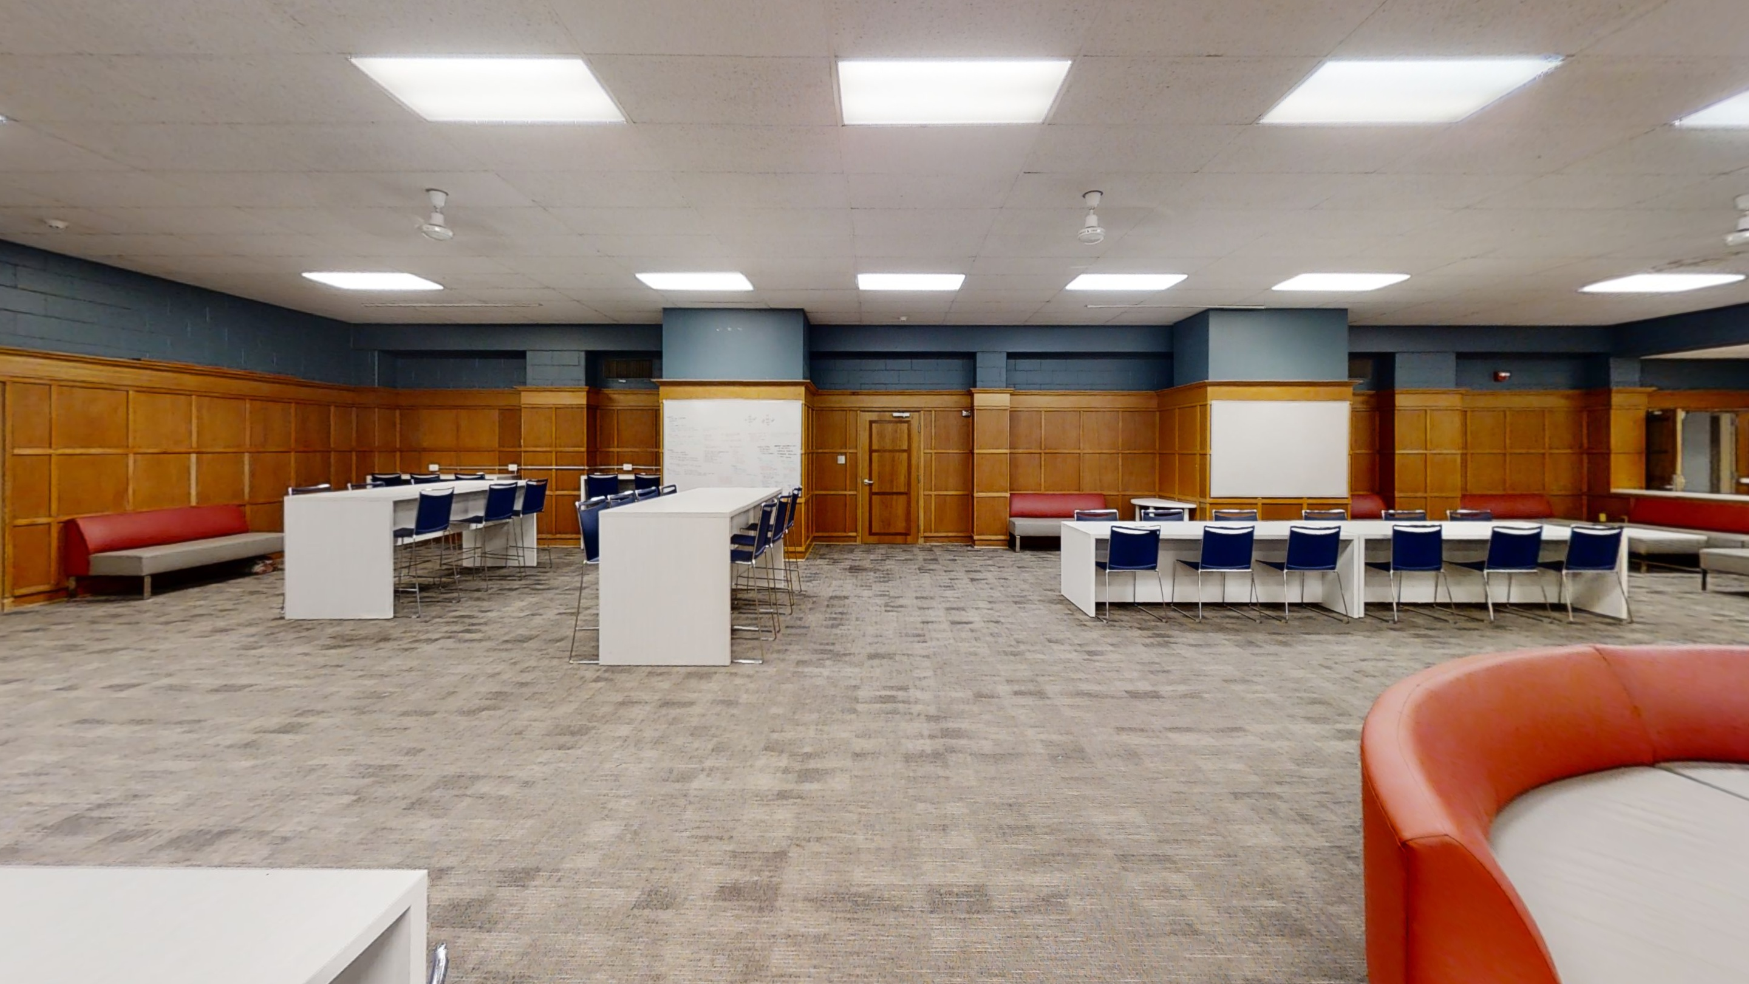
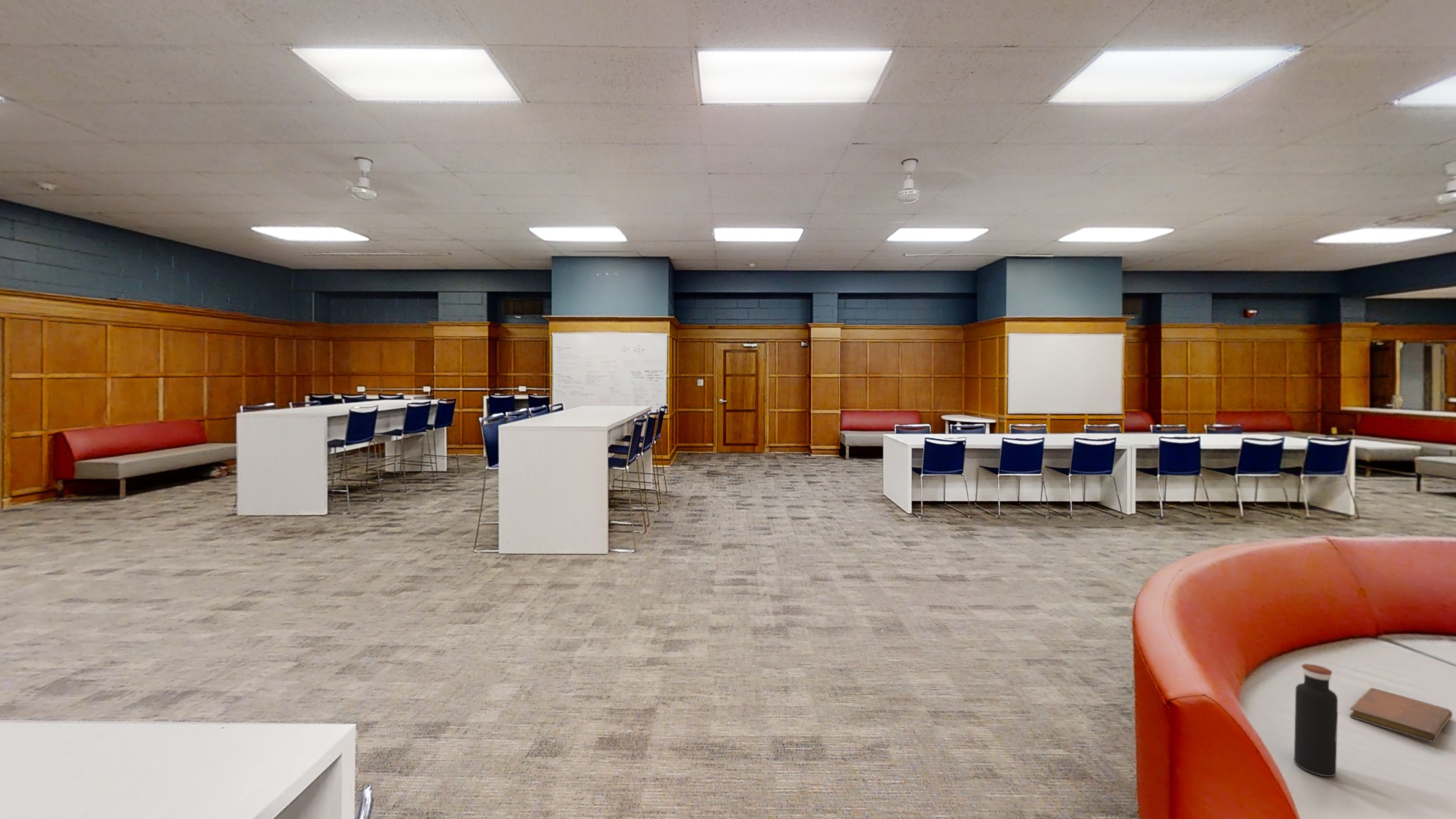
+ notebook [1349,687,1453,743]
+ water bottle [1294,663,1339,777]
